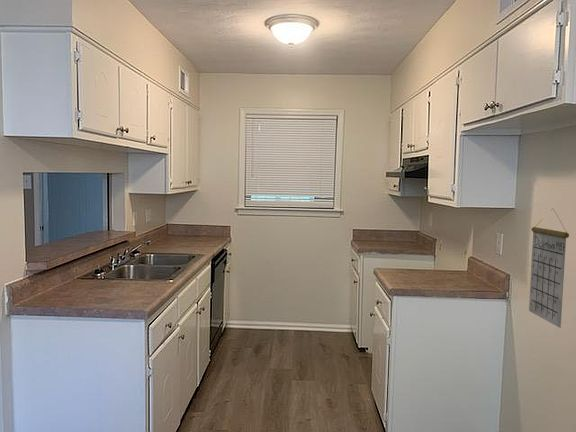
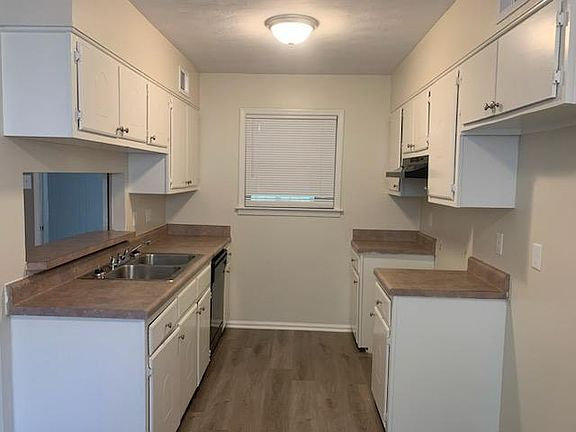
- calendar [528,208,570,329]
